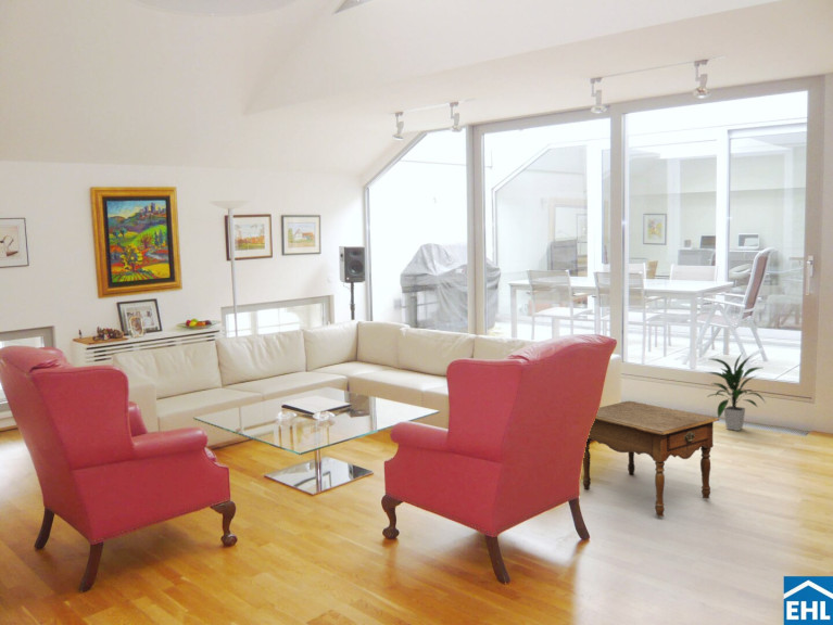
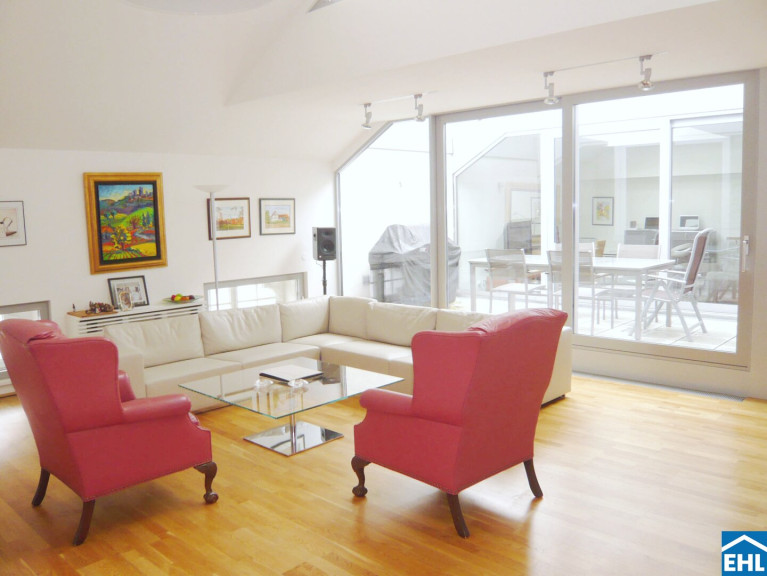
- side table [582,400,720,518]
- indoor plant [706,353,766,432]
